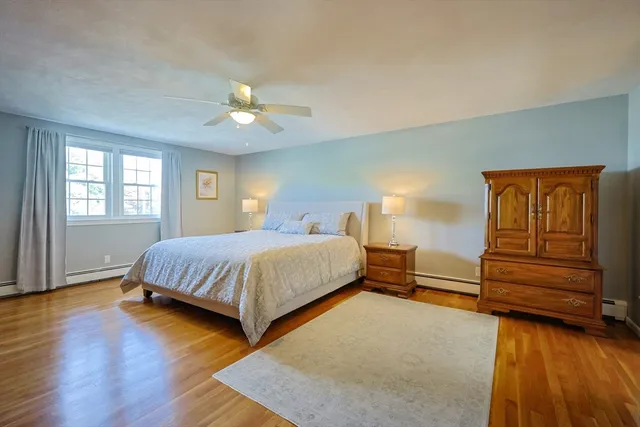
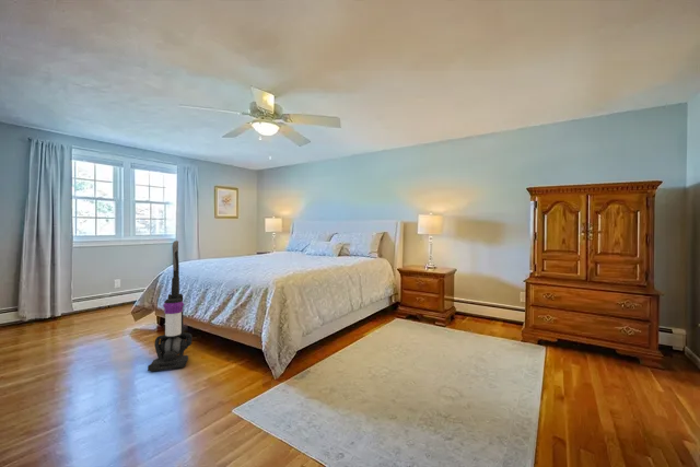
+ vacuum cleaner [147,240,194,372]
